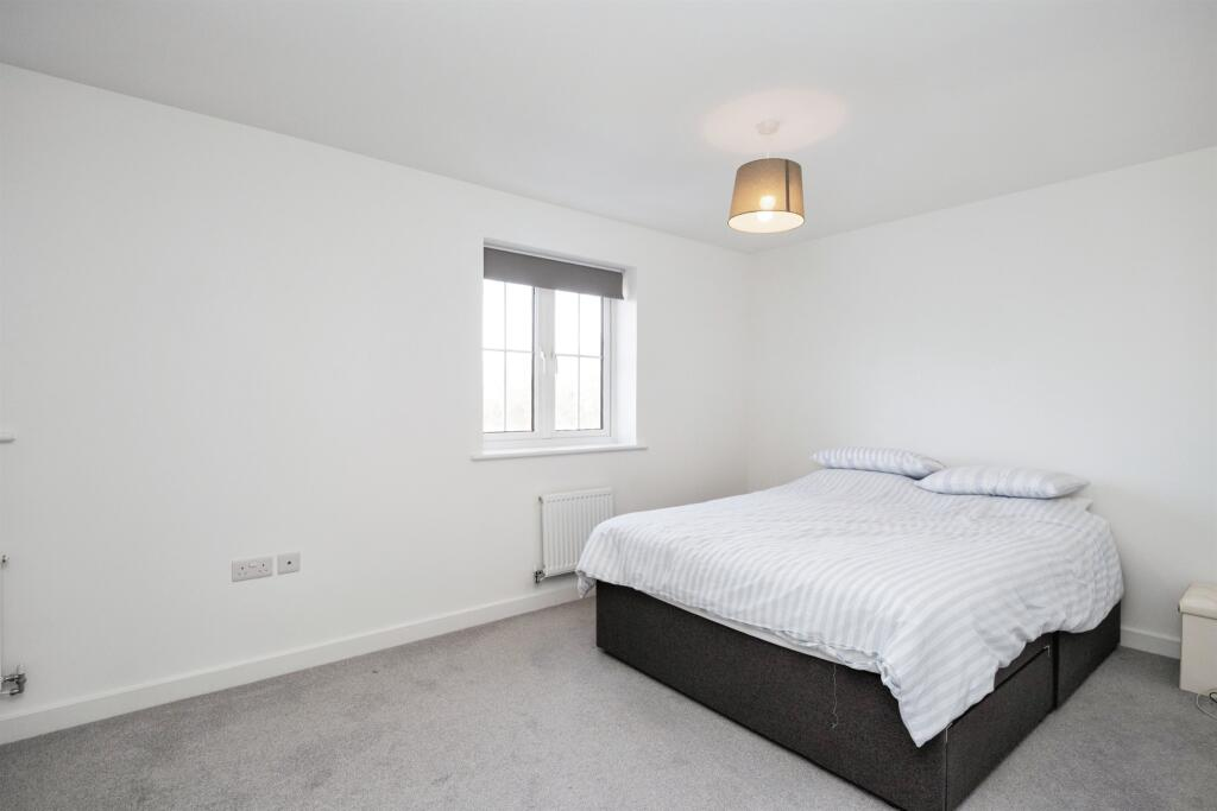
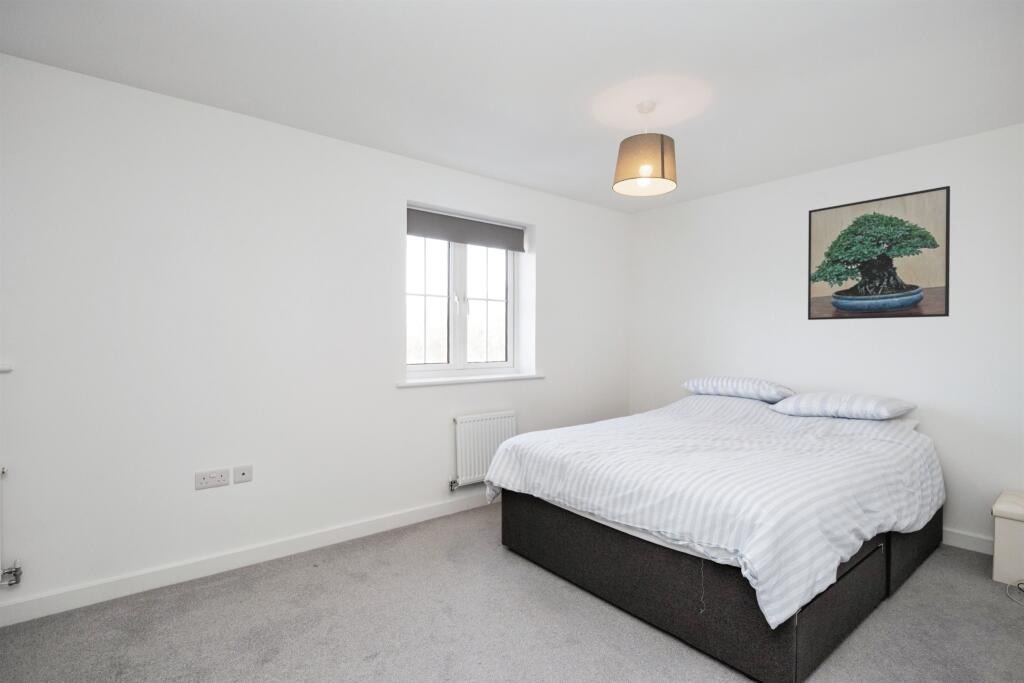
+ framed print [807,185,951,321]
